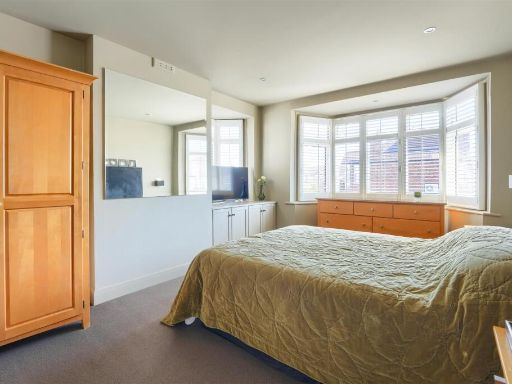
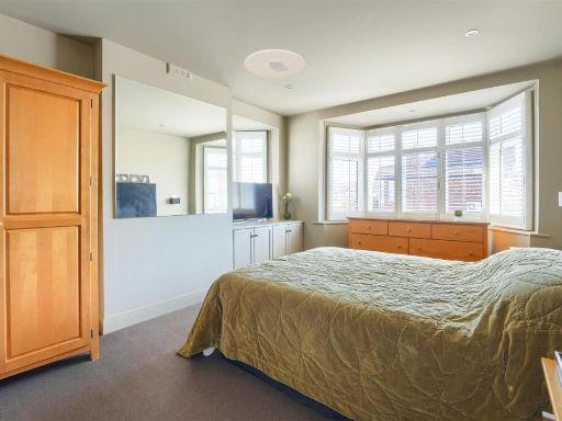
+ ceiling light [244,48,306,79]
